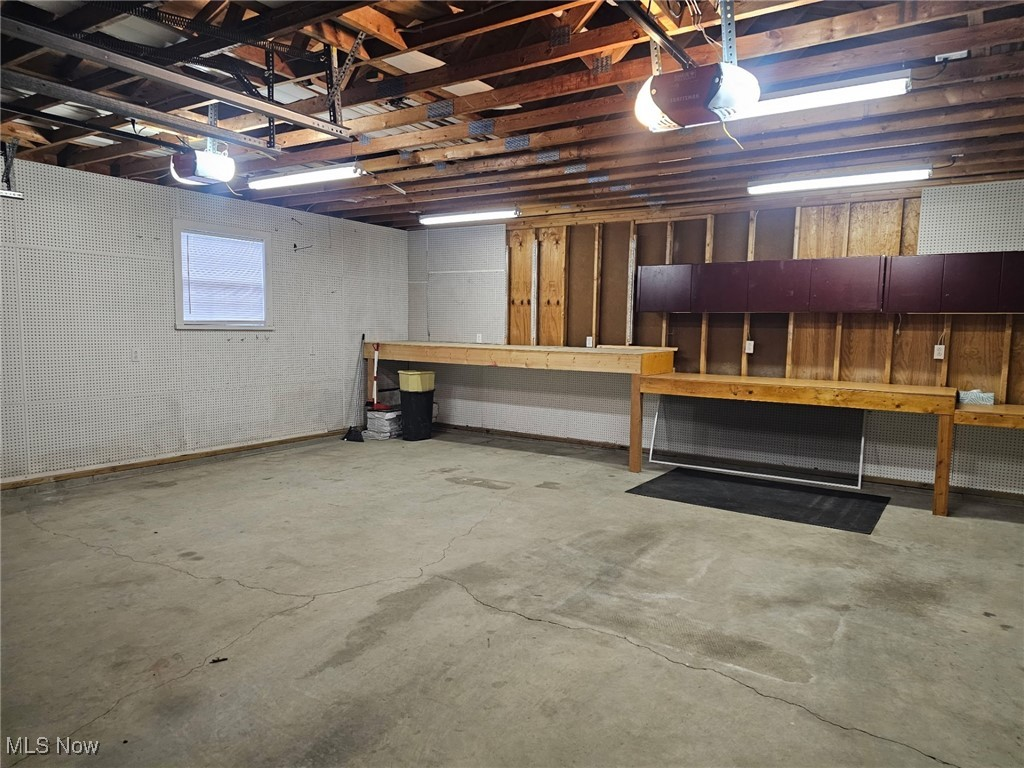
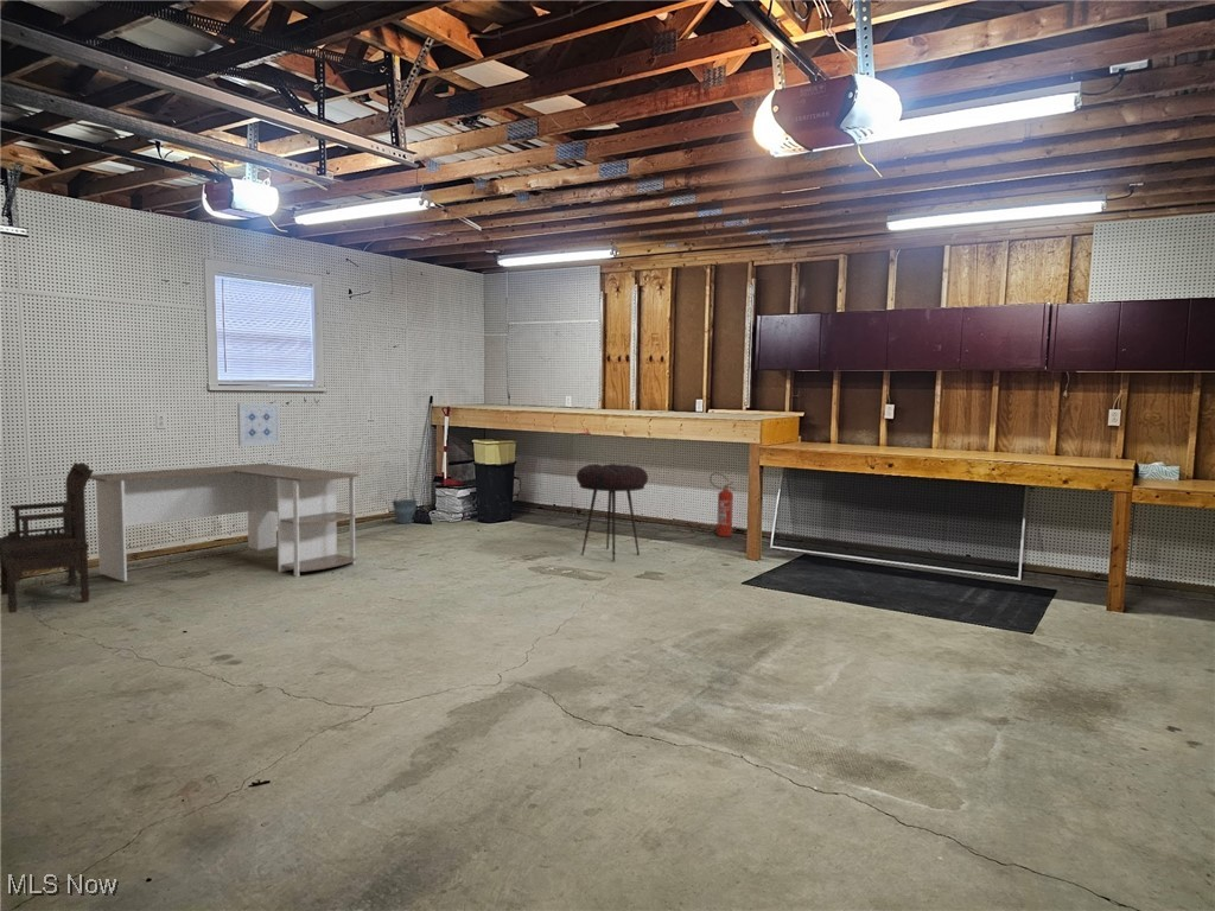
+ stool [575,463,649,562]
+ fire extinguisher [708,472,737,537]
+ bucket [390,486,419,524]
+ desk [89,463,360,582]
+ wall art [236,402,281,447]
+ chair [0,461,95,614]
